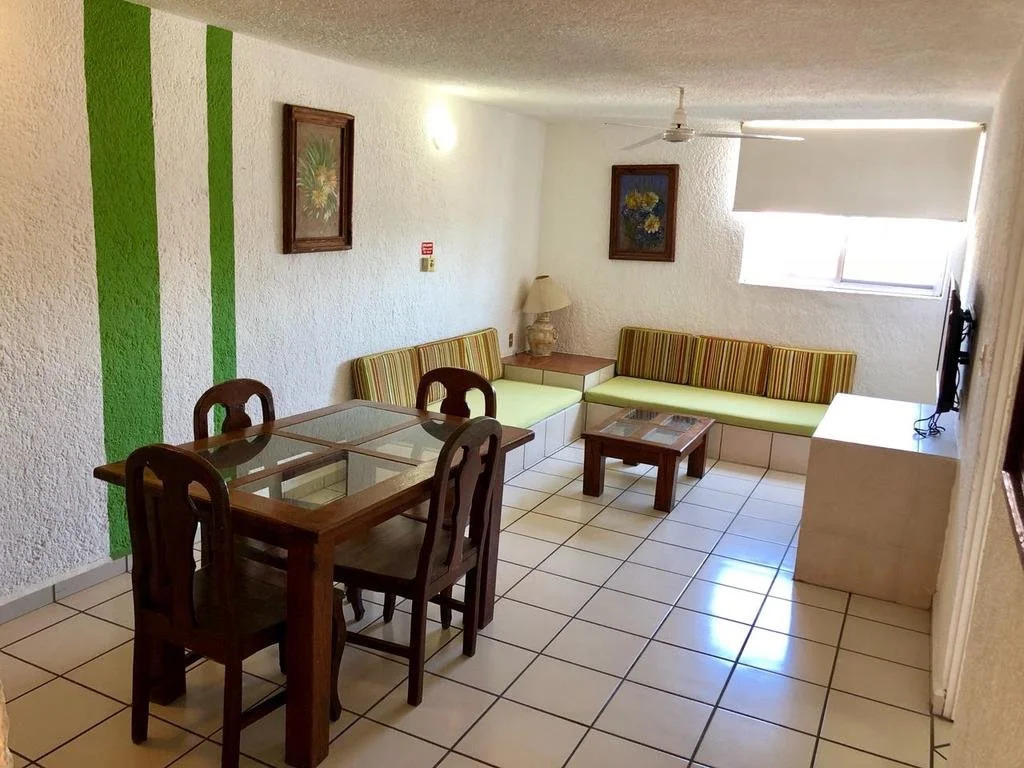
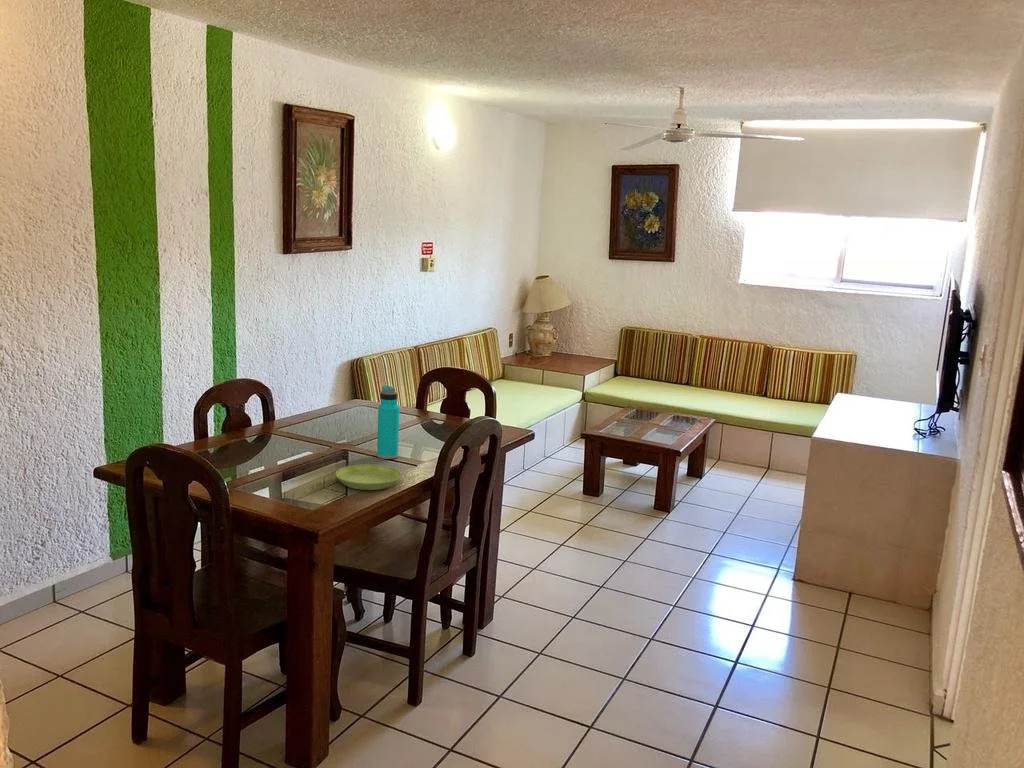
+ saucer [335,463,402,491]
+ water bottle [376,385,401,460]
